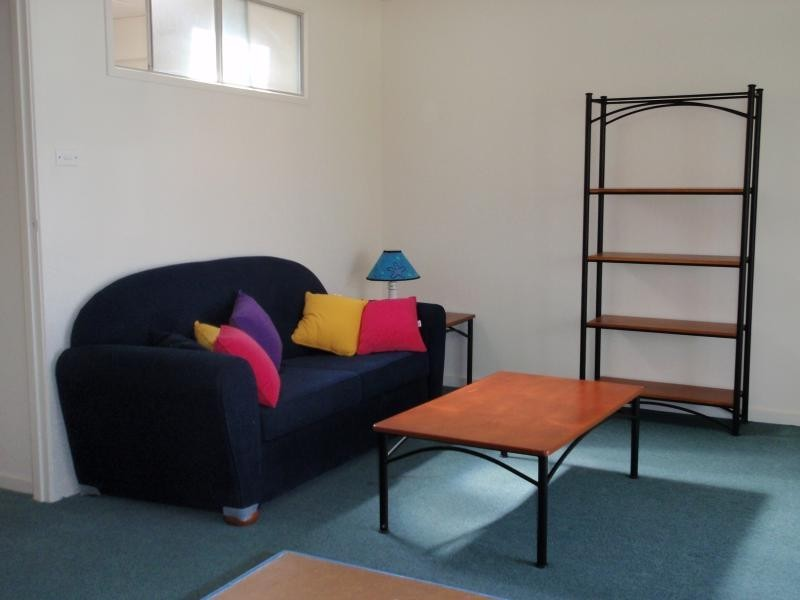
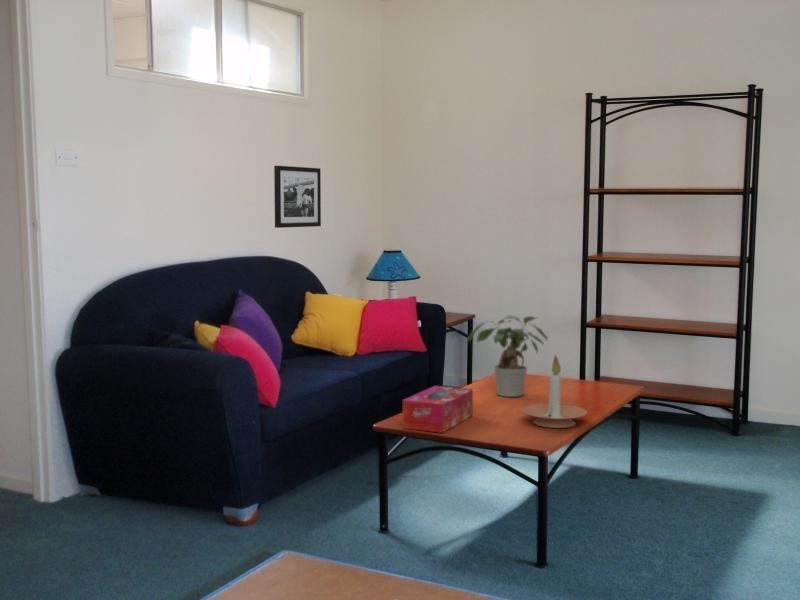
+ potted plant [465,314,549,398]
+ picture frame [273,165,322,229]
+ tissue box [402,385,474,434]
+ candle holder [522,354,588,429]
